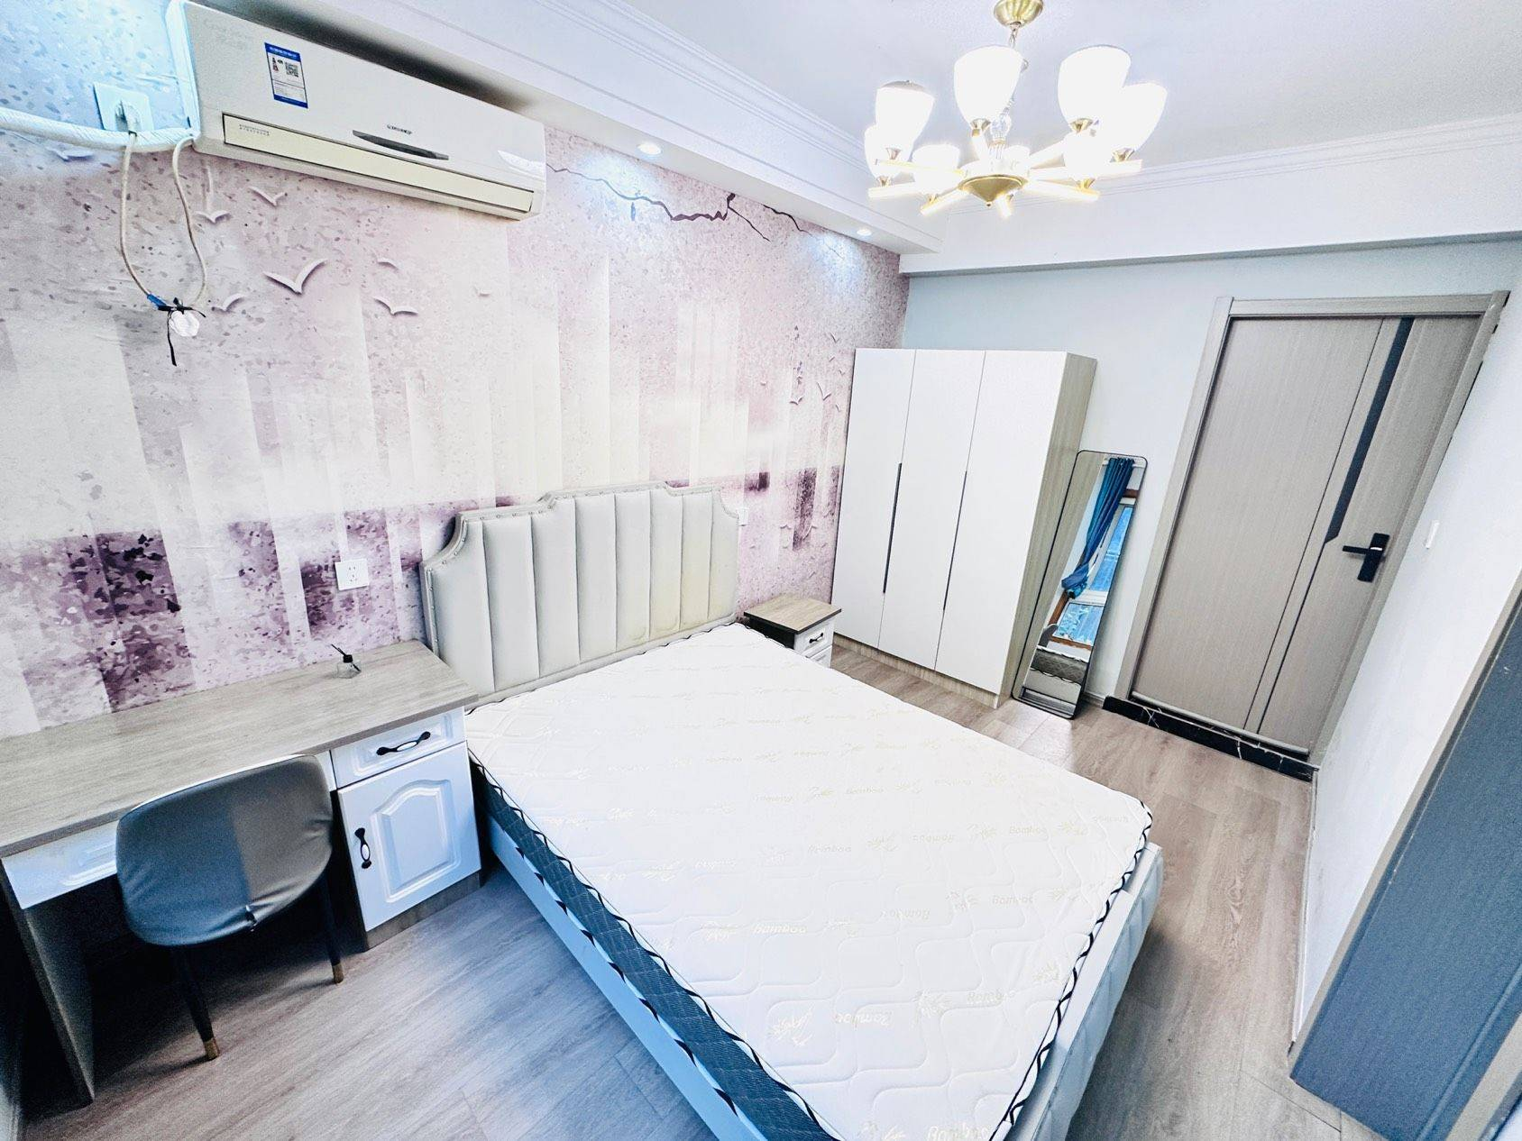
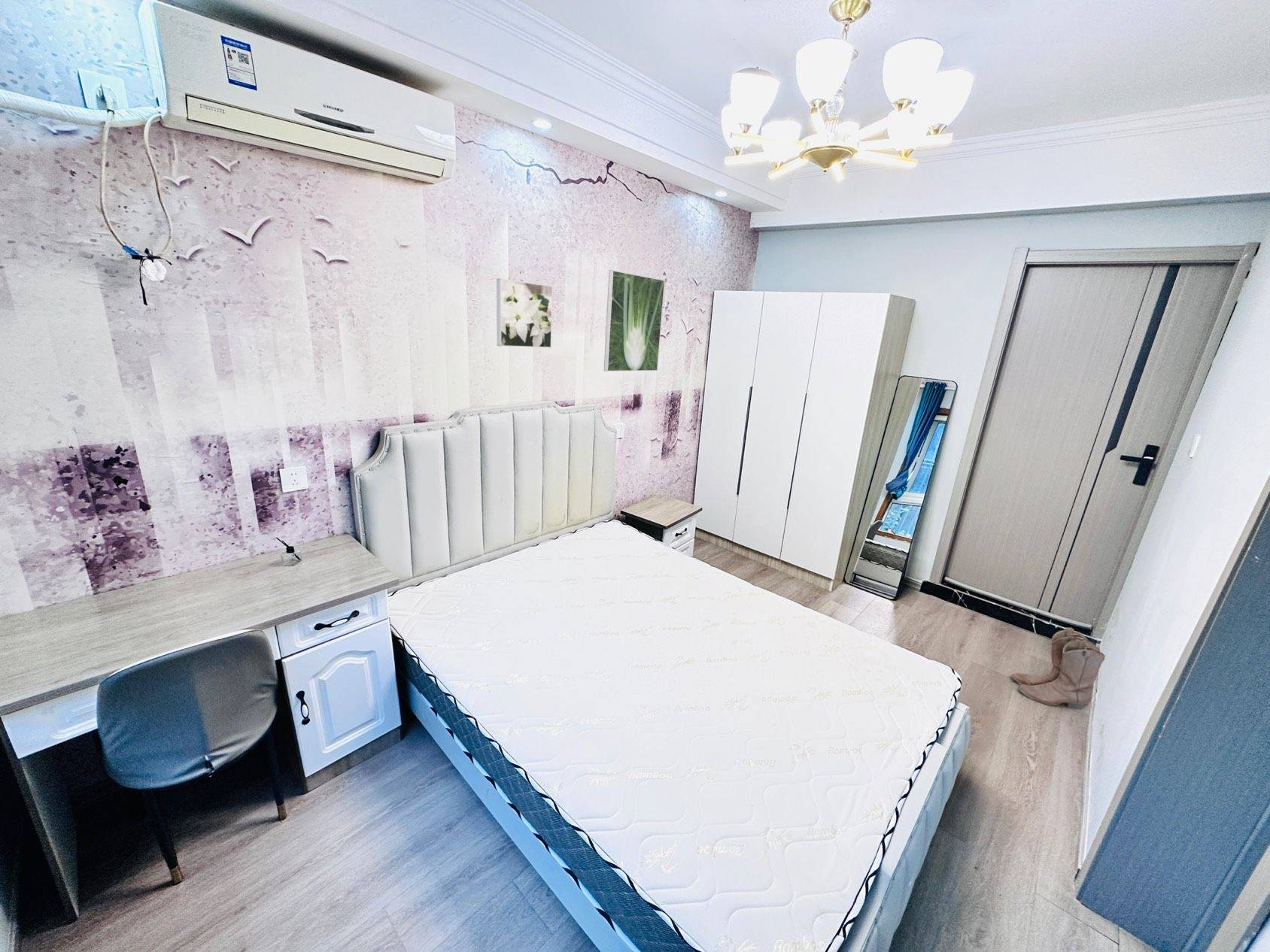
+ boots [1010,626,1106,710]
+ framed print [603,269,666,372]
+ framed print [496,277,554,349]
